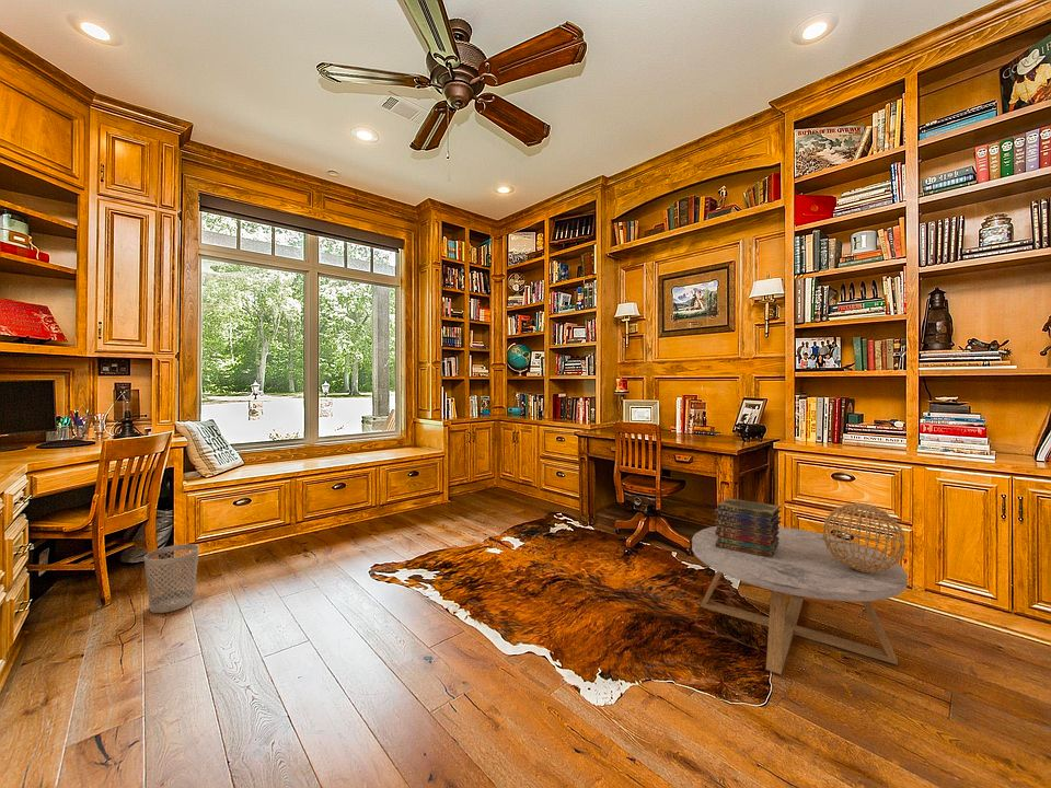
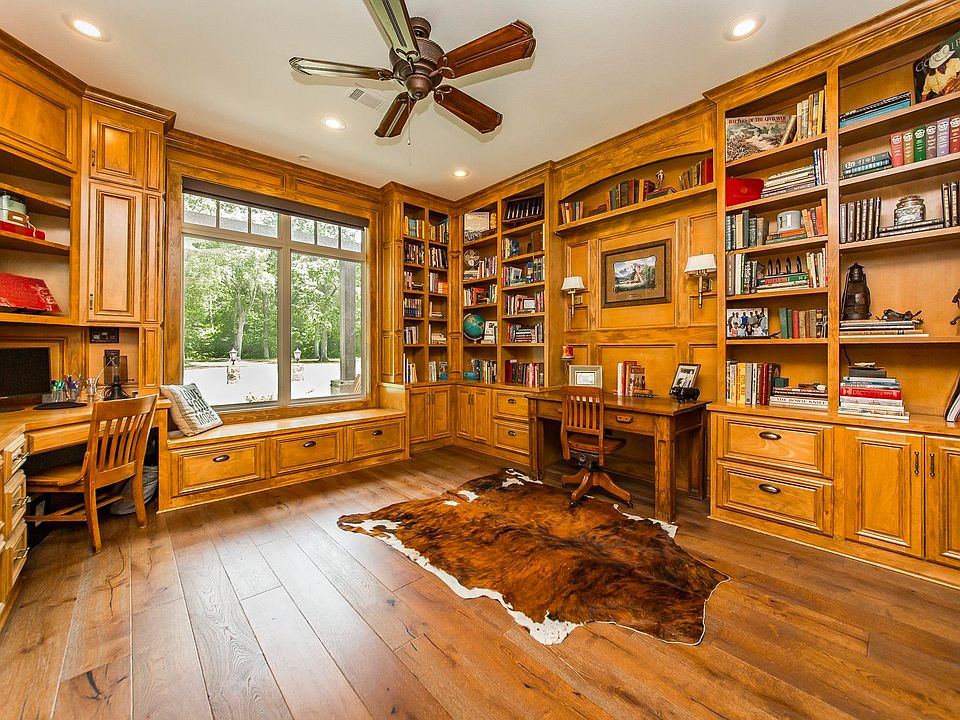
- coffee table [691,525,909,675]
- lantern [821,501,908,573]
- wastebasket [143,543,200,614]
- book stack [714,497,783,558]
